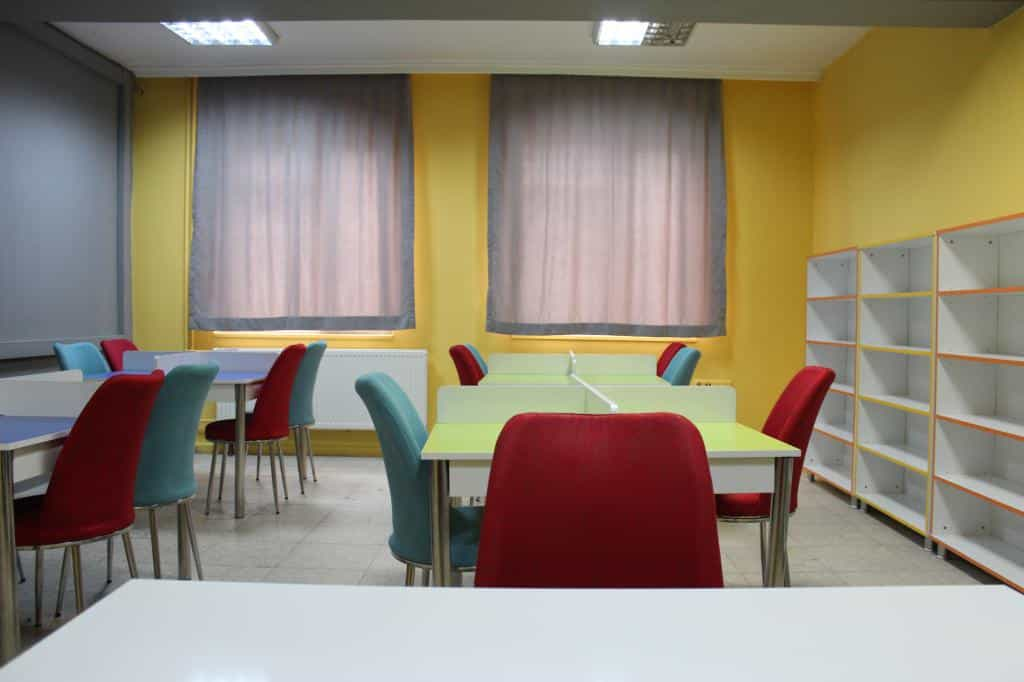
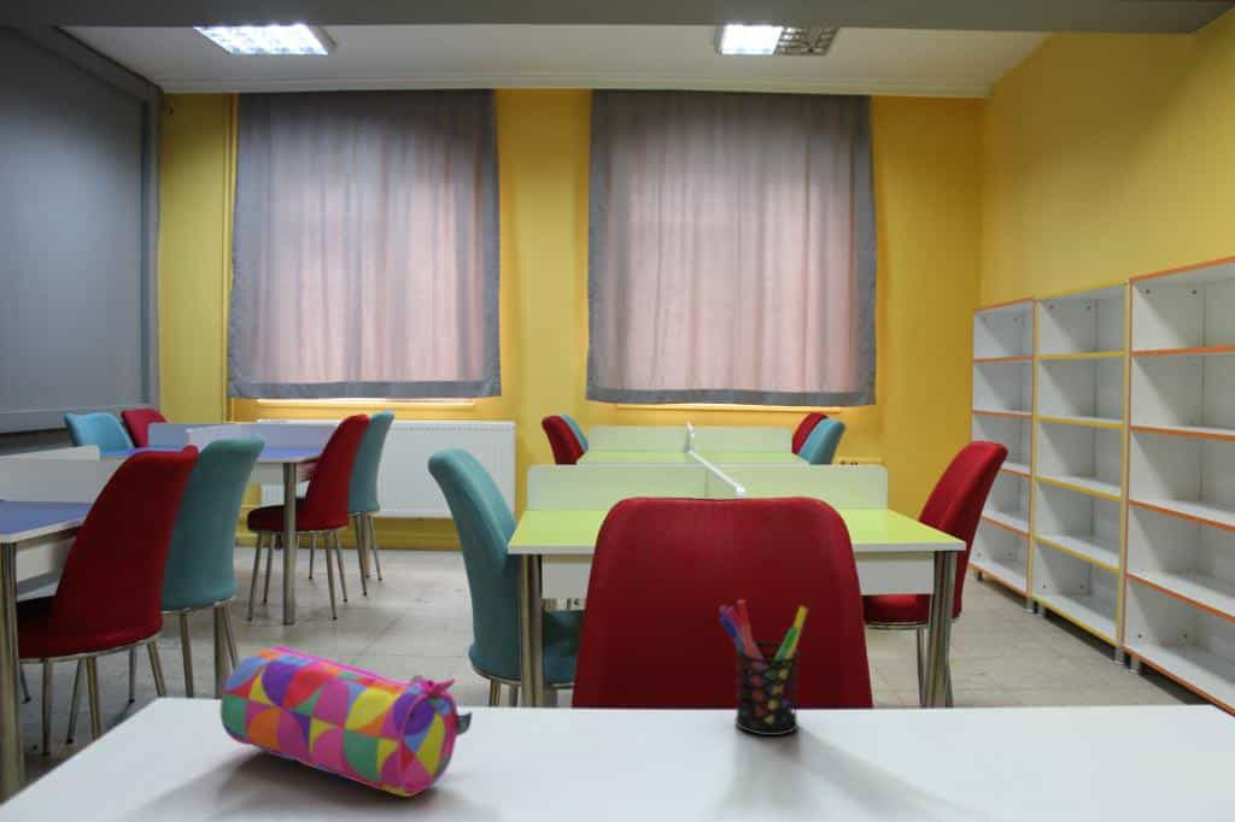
+ pen holder [718,599,808,736]
+ pencil case [220,645,473,798]
